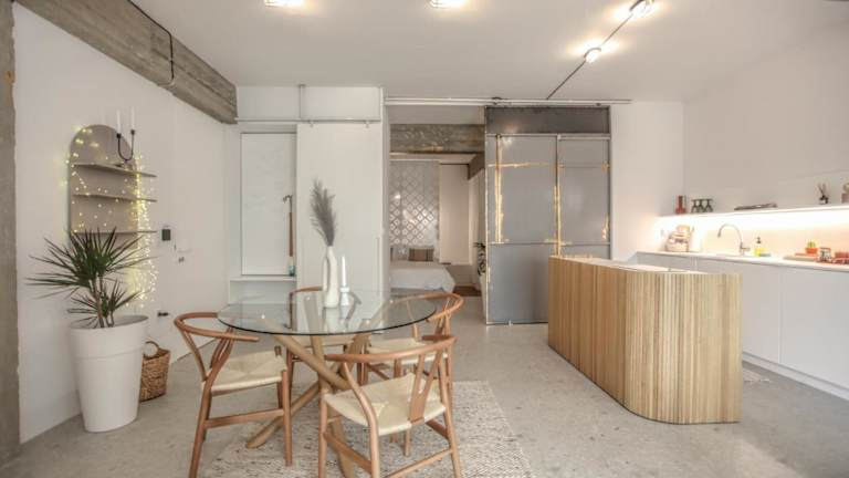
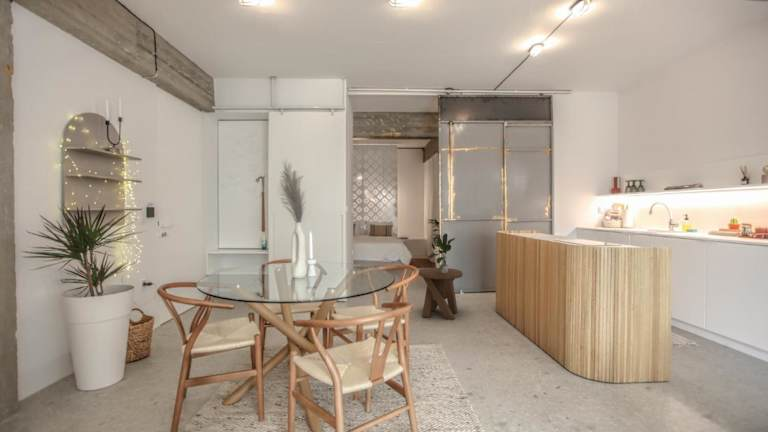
+ music stool [418,267,464,321]
+ potted plant [428,232,456,274]
